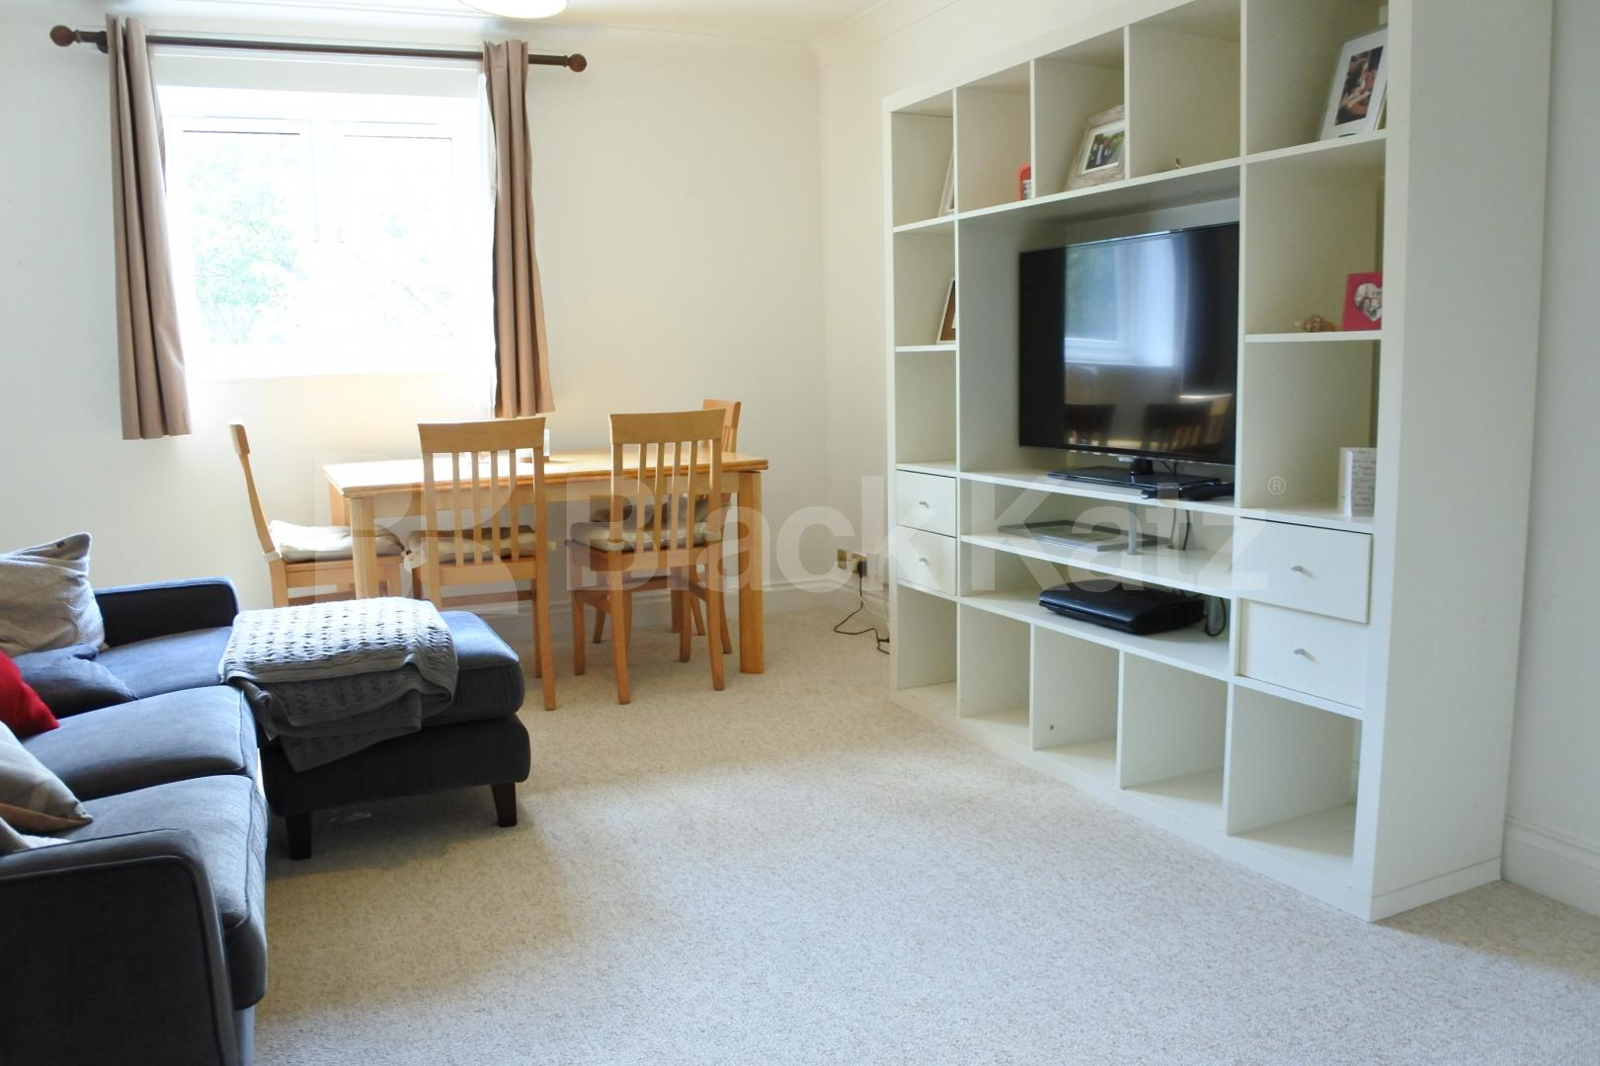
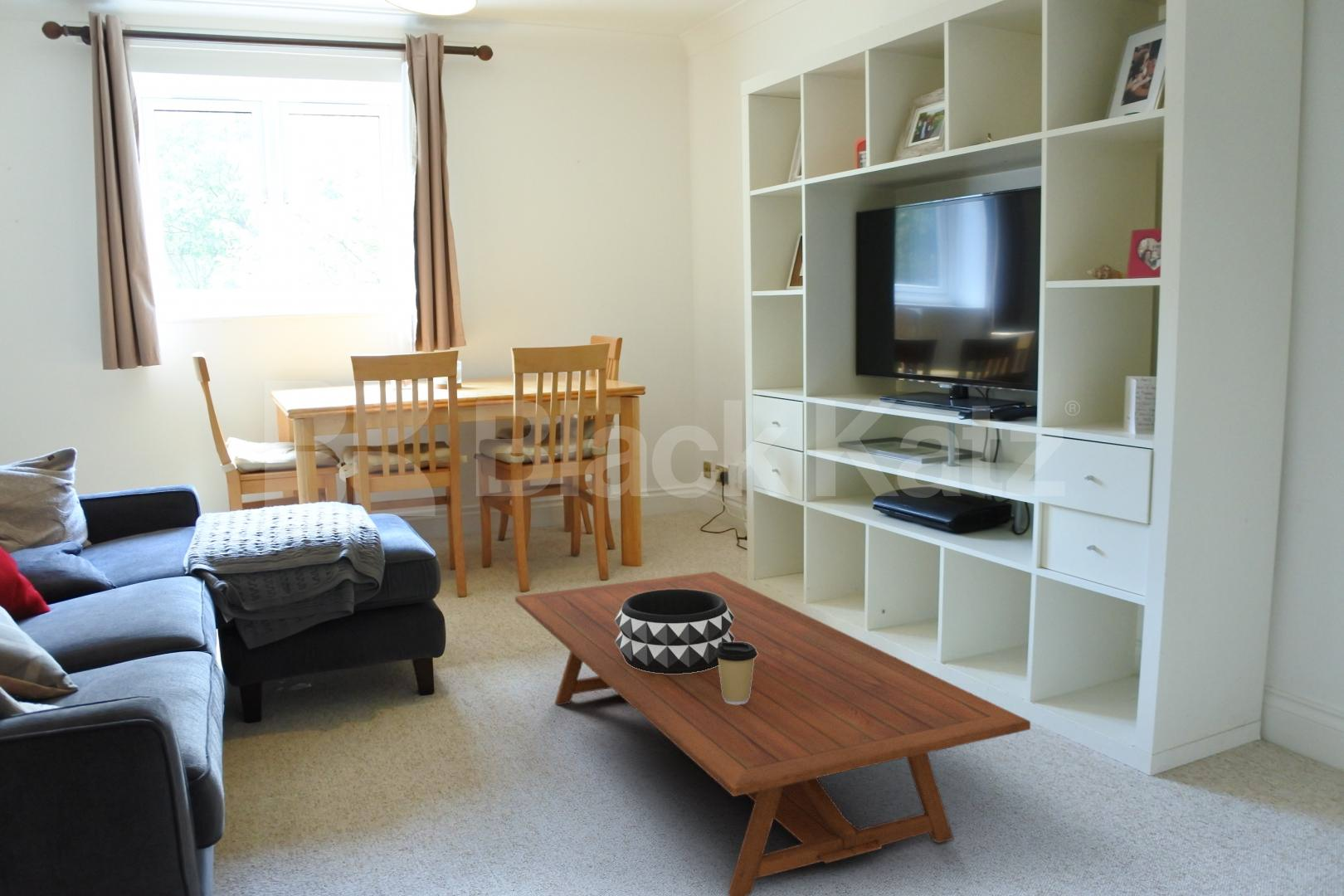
+ decorative bowl [615,589,734,674]
+ coffee cup [714,642,757,704]
+ coffee table [514,571,1031,896]
